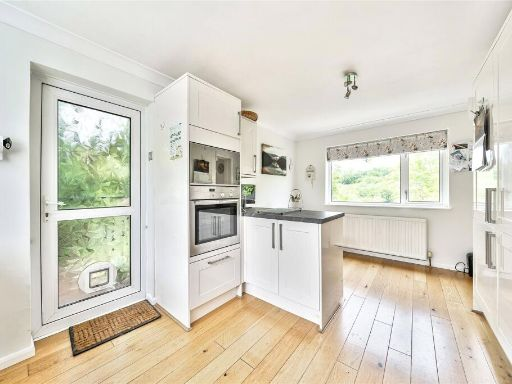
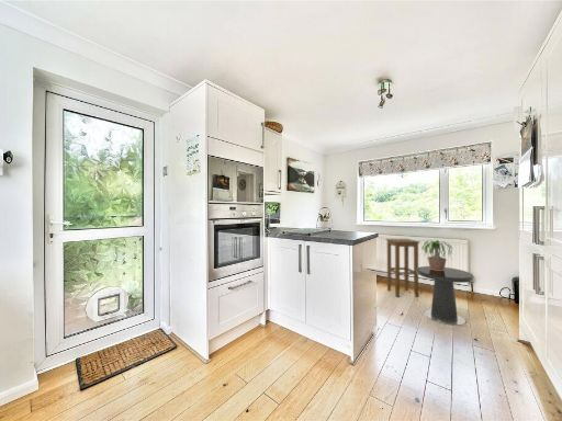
+ stool [384,238,422,298]
+ potted plant [420,239,453,271]
+ side table [417,265,474,327]
